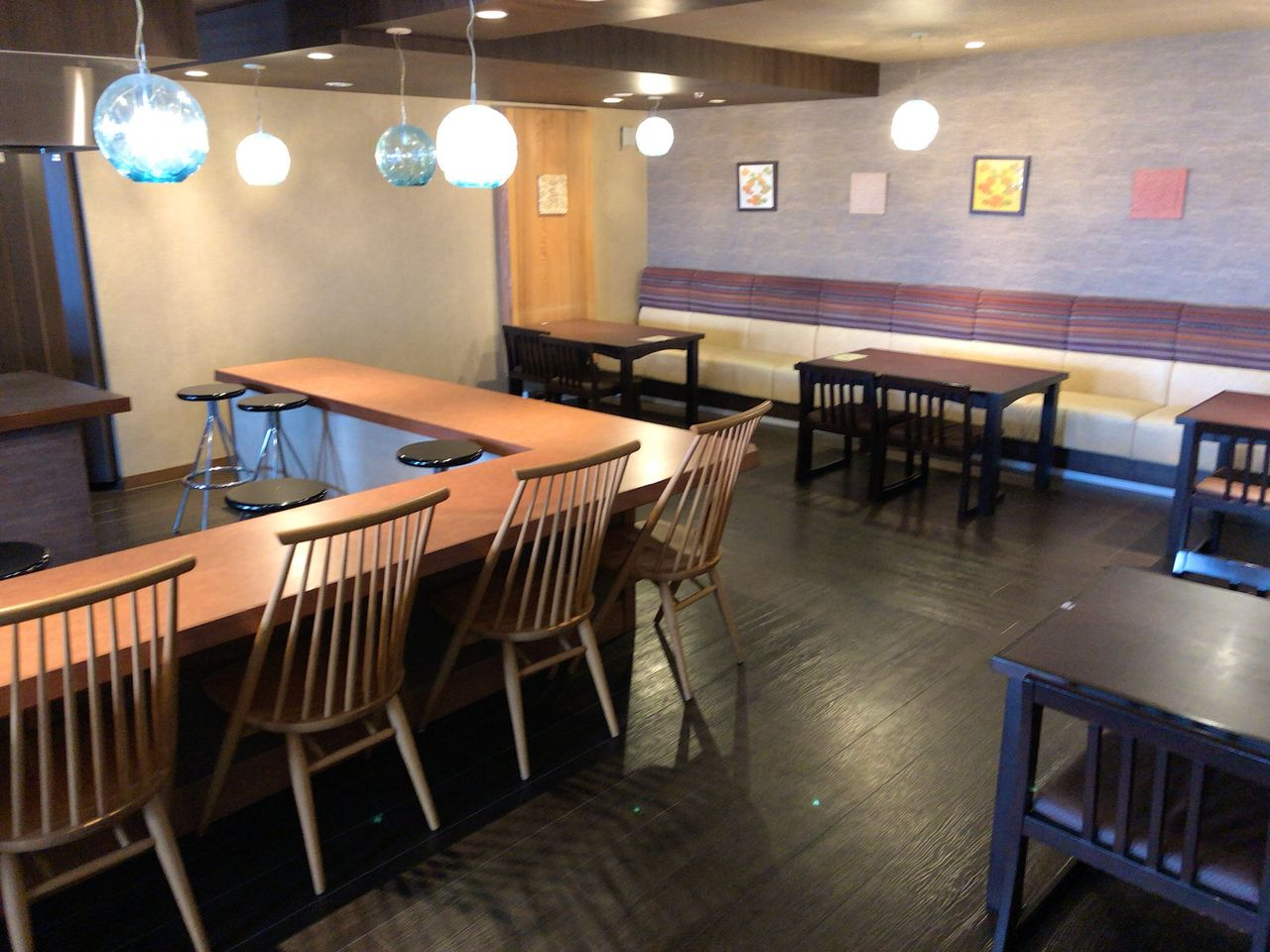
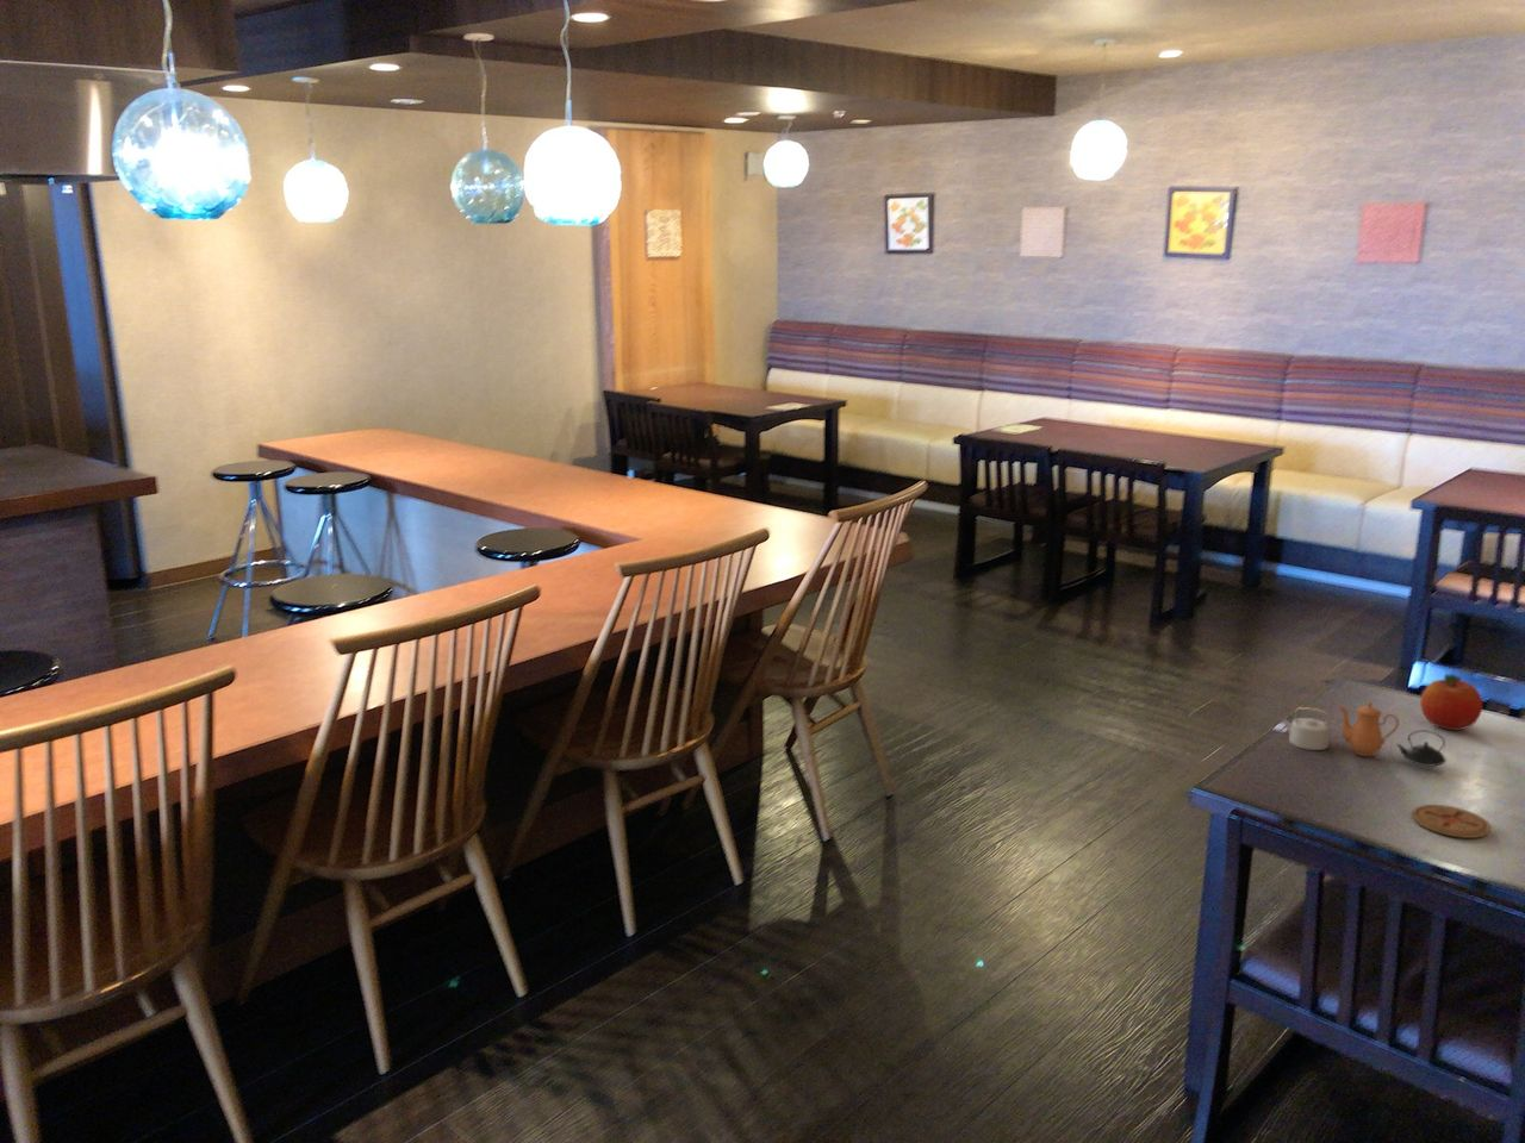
+ teapot [1281,700,1448,768]
+ fruit [1419,672,1483,731]
+ coaster [1412,803,1491,839]
